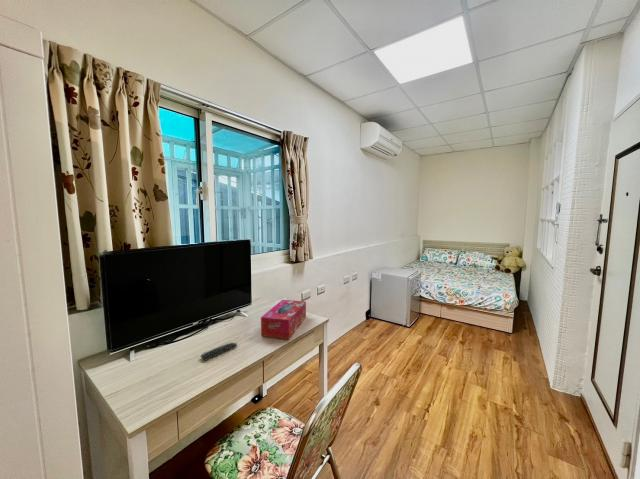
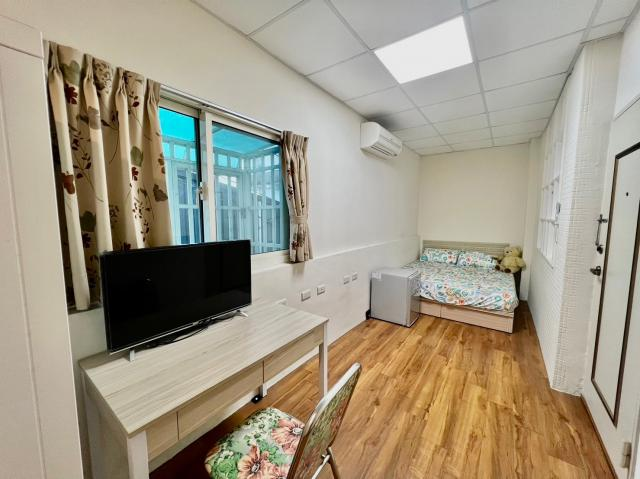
- tissue box [260,299,307,340]
- remote control [200,342,238,362]
